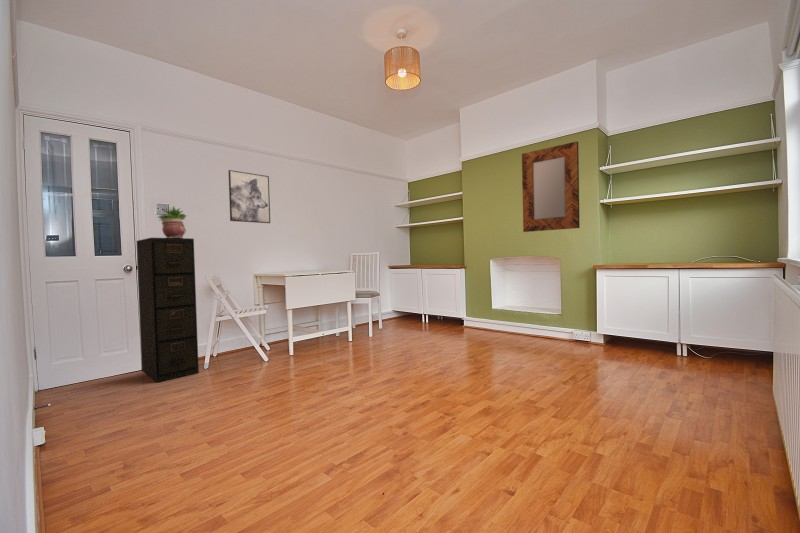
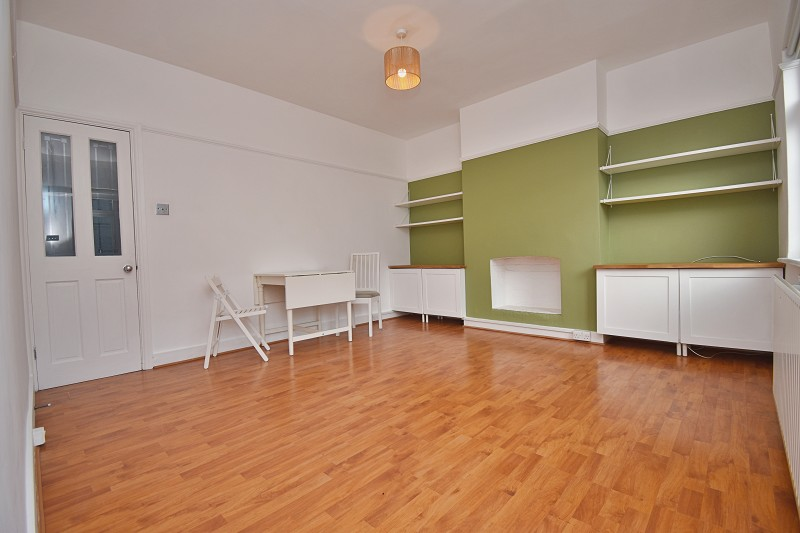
- filing cabinet [136,237,200,383]
- wall art [227,169,271,224]
- home mirror [521,141,581,233]
- potted plant [156,206,187,238]
